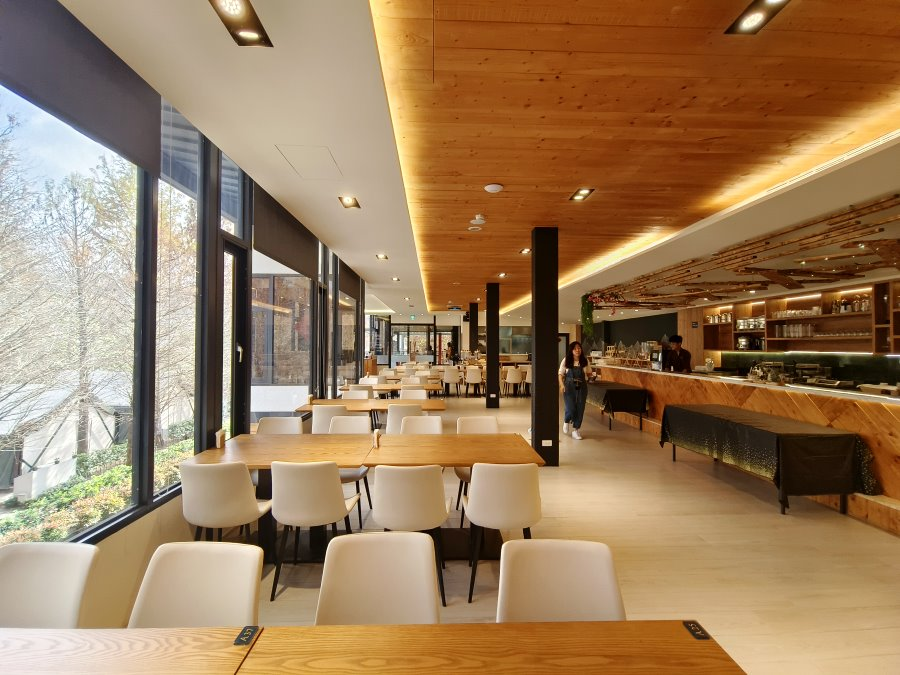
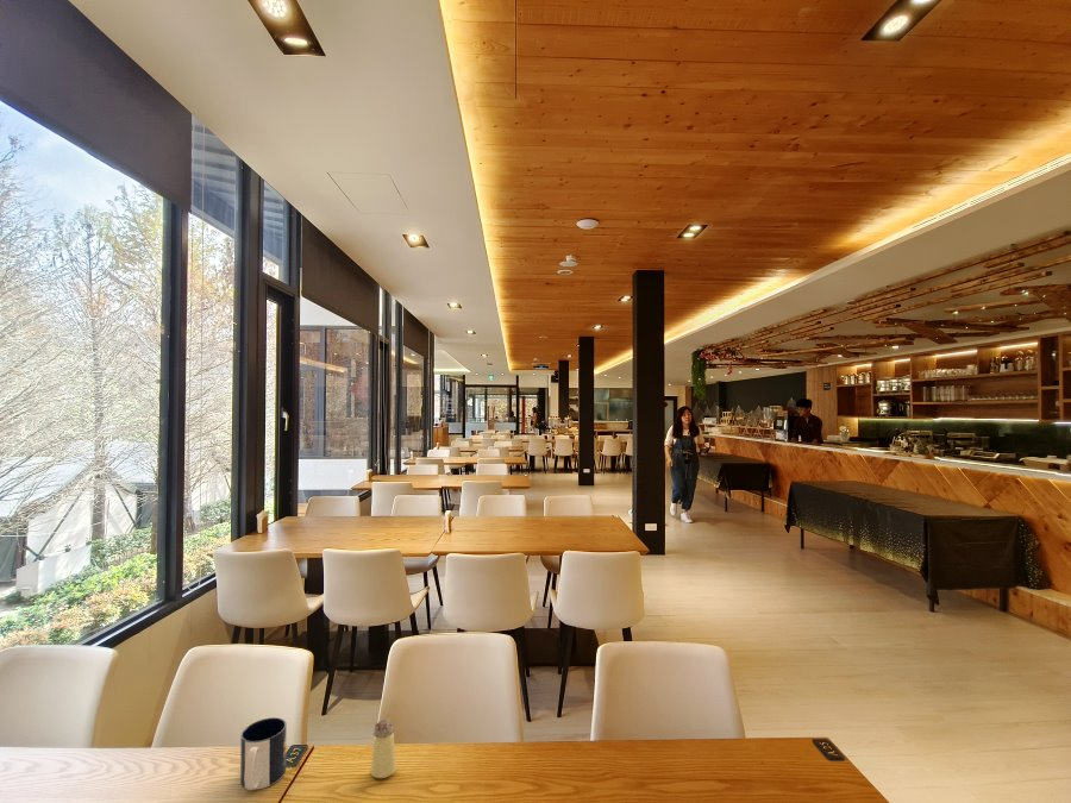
+ saltshaker [370,719,397,779]
+ mug [239,716,288,791]
